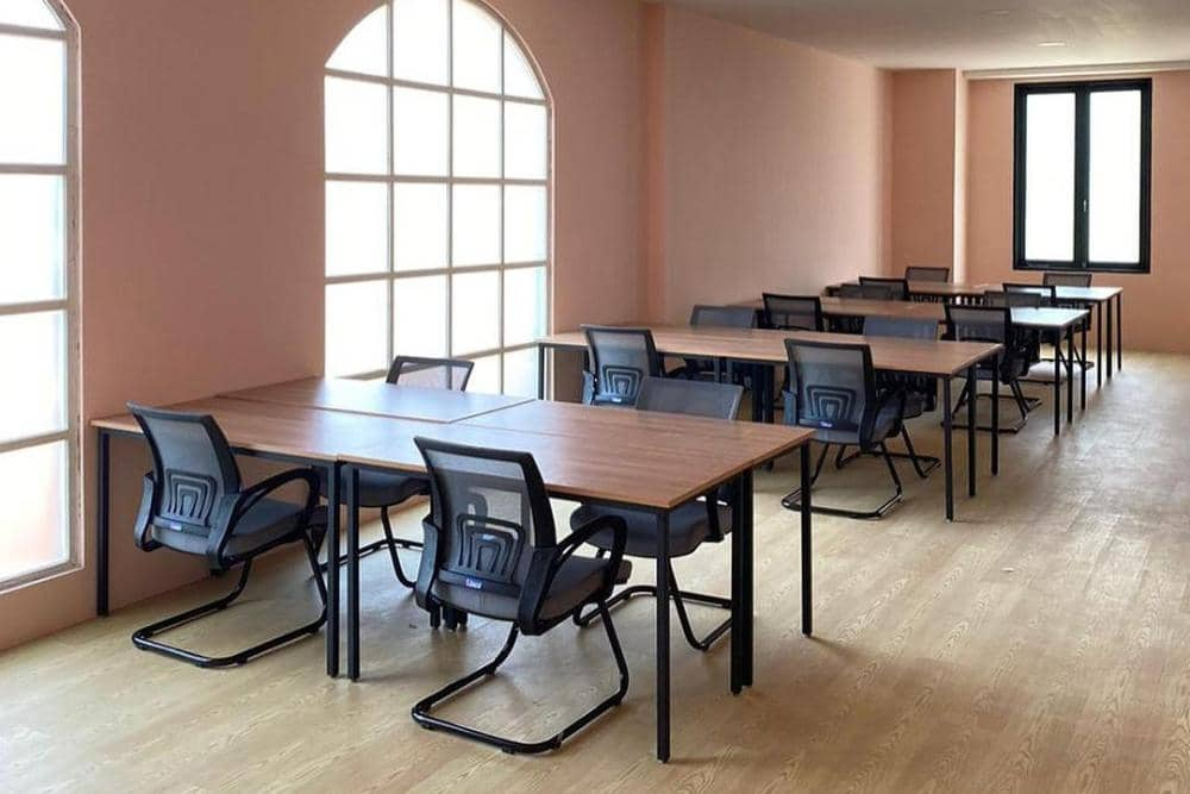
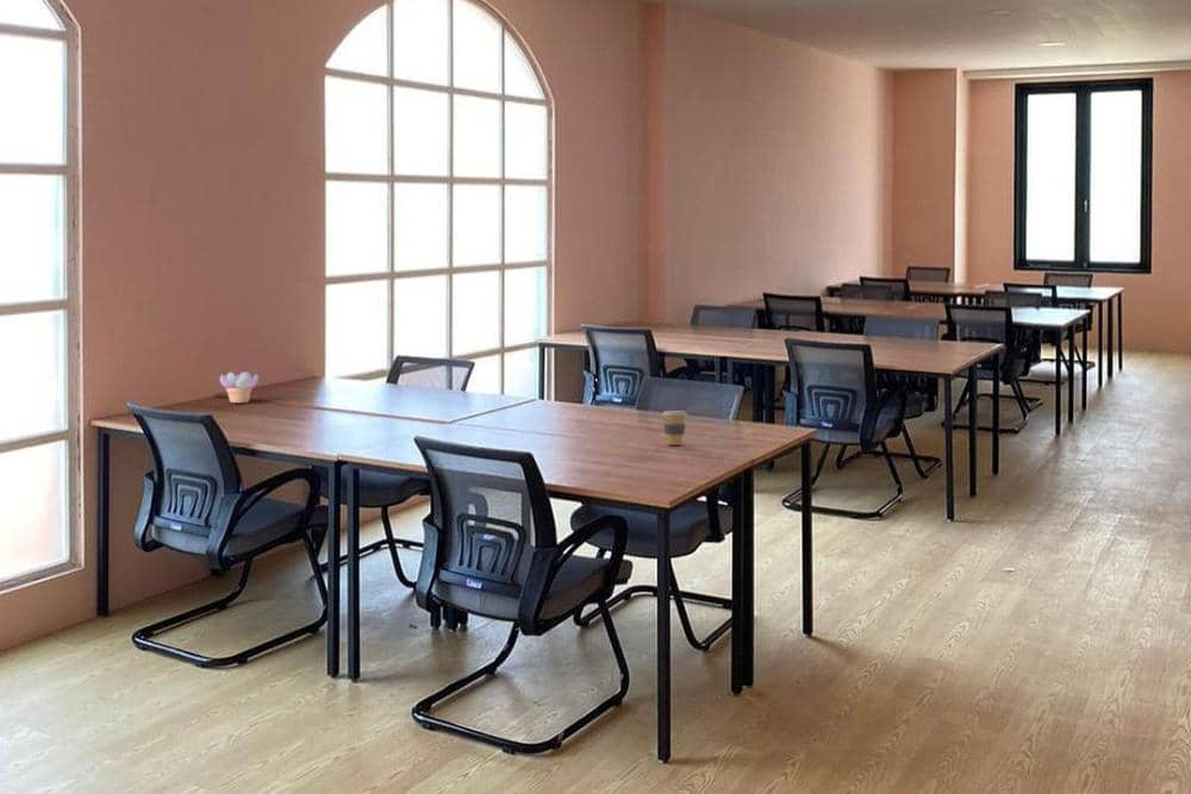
+ succulent plant [219,370,260,404]
+ coffee cup [661,409,688,446]
